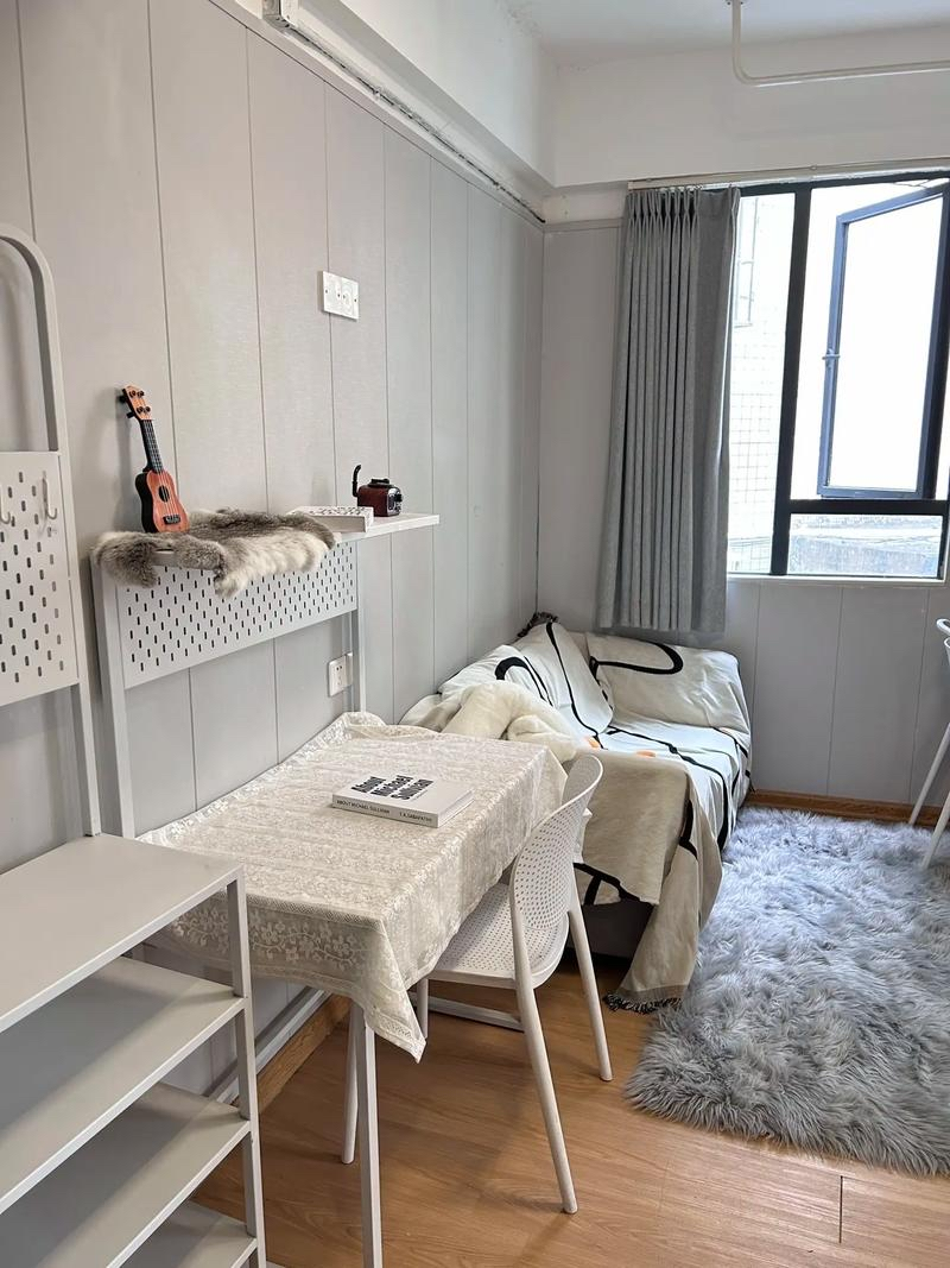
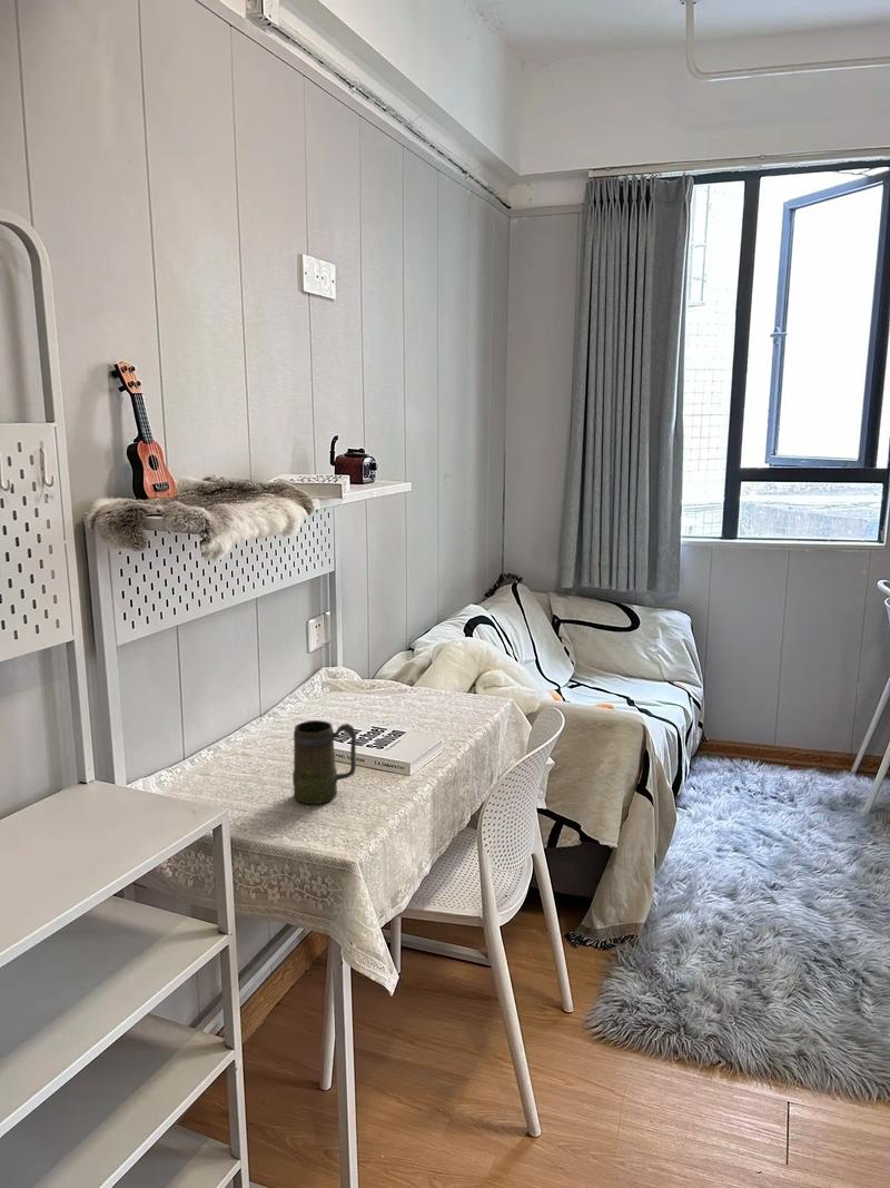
+ mug [291,719,357,805]
